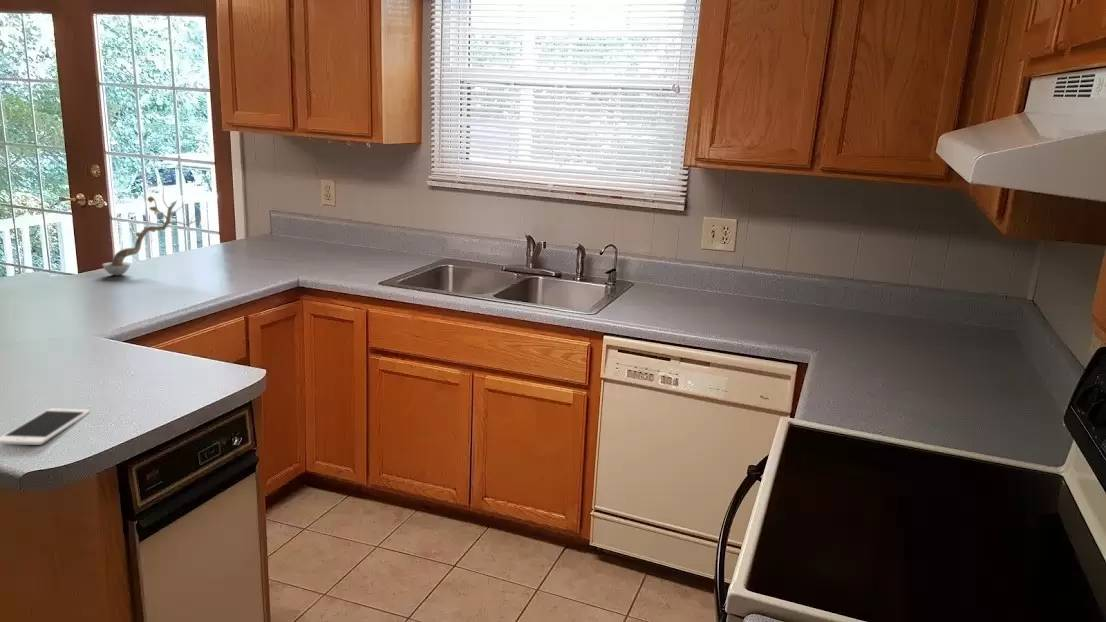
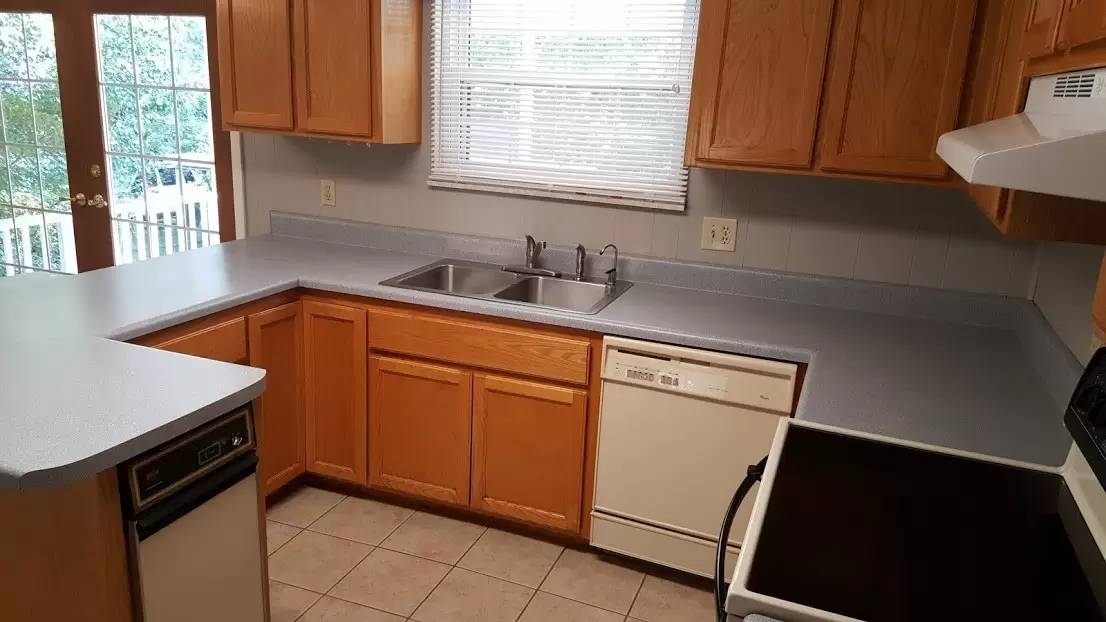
- cell phone [0,407,91,446]
- plant [101,184,200,276]
